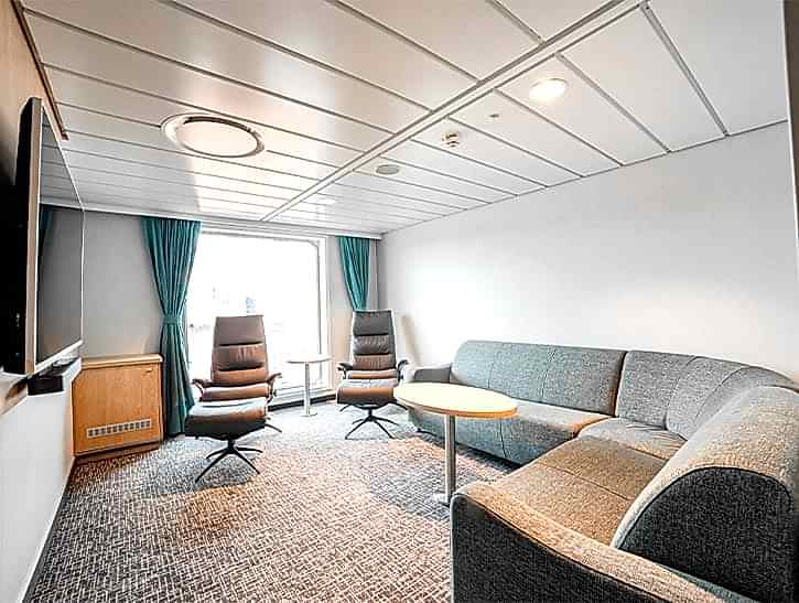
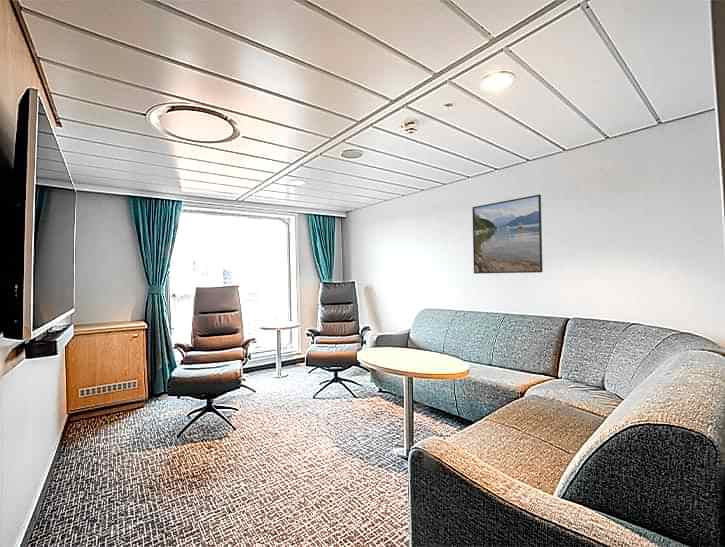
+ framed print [471,194,543,275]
